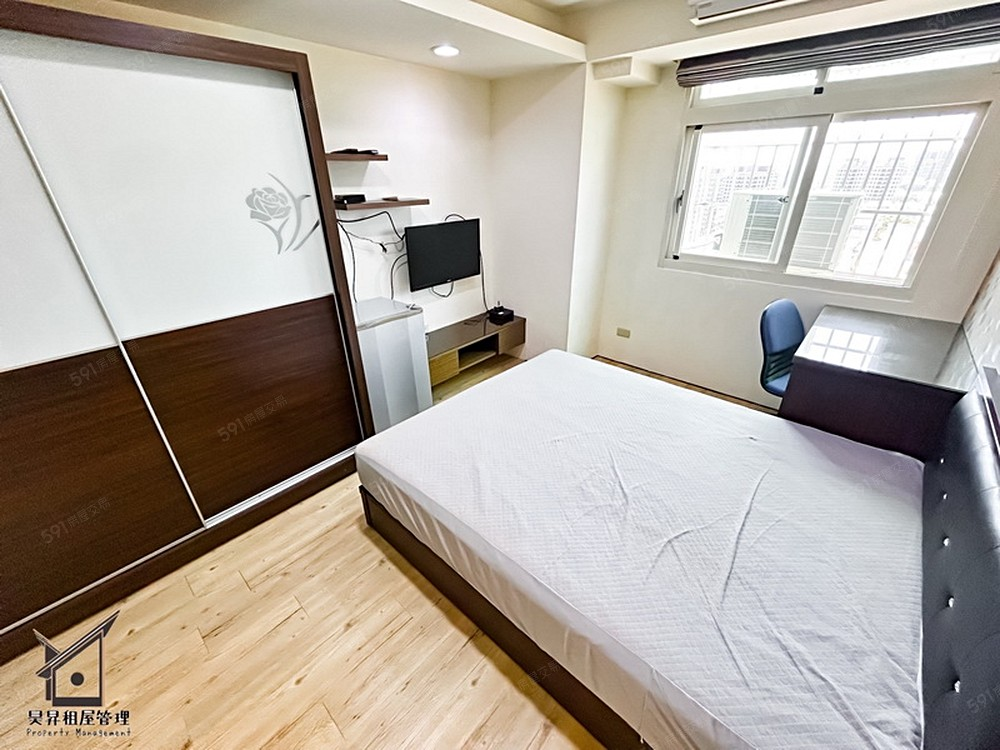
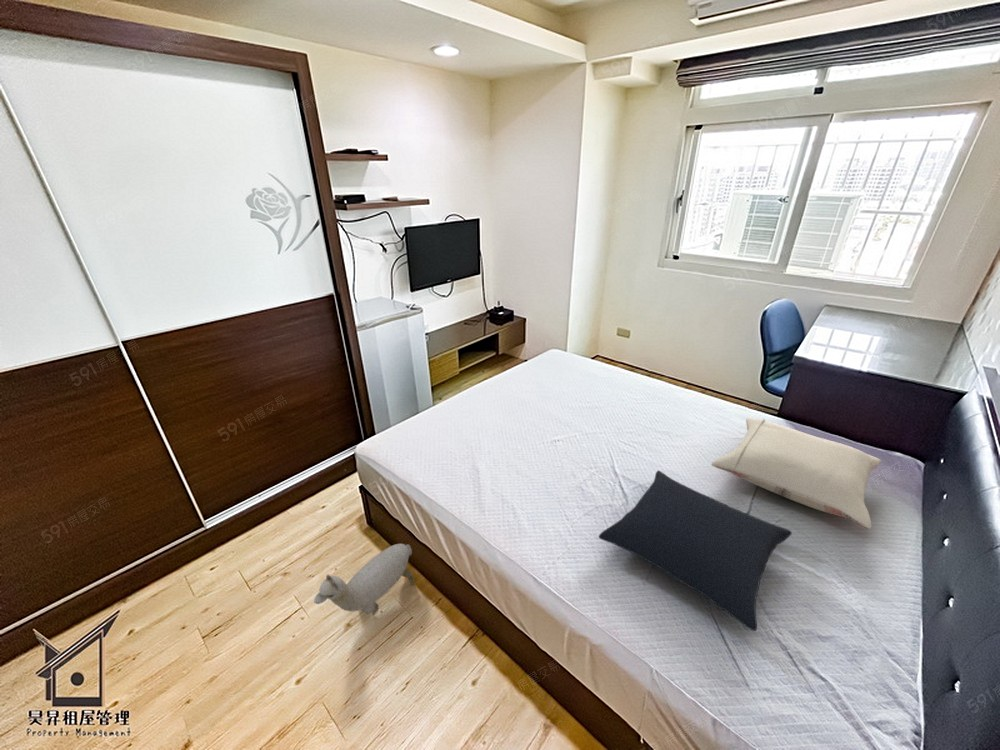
+ pillow [710,416,882,530]
+ pillow [598,470,793,632]
+ plush toy [313,543,415,616]
